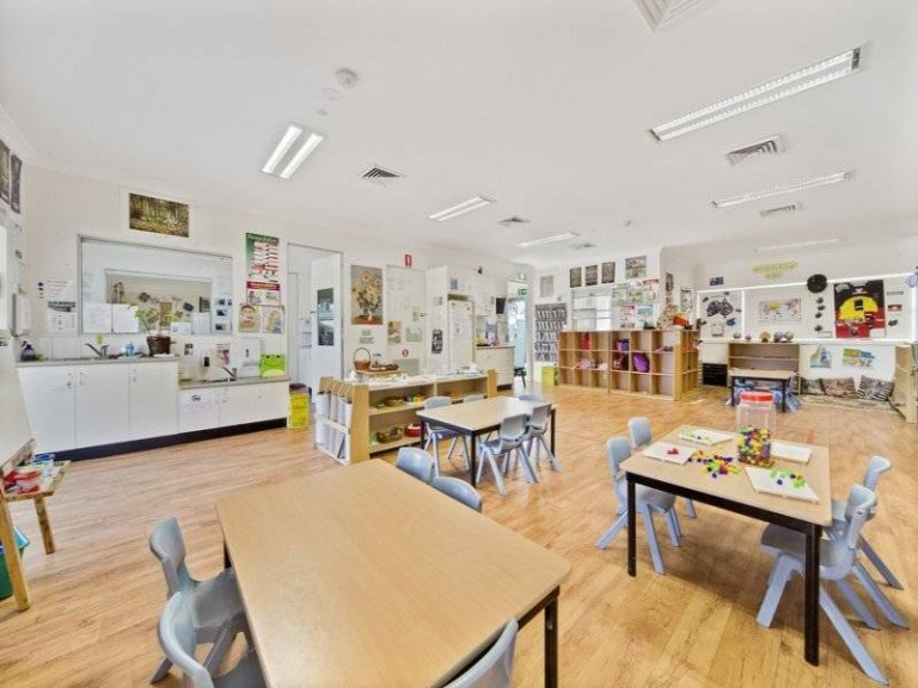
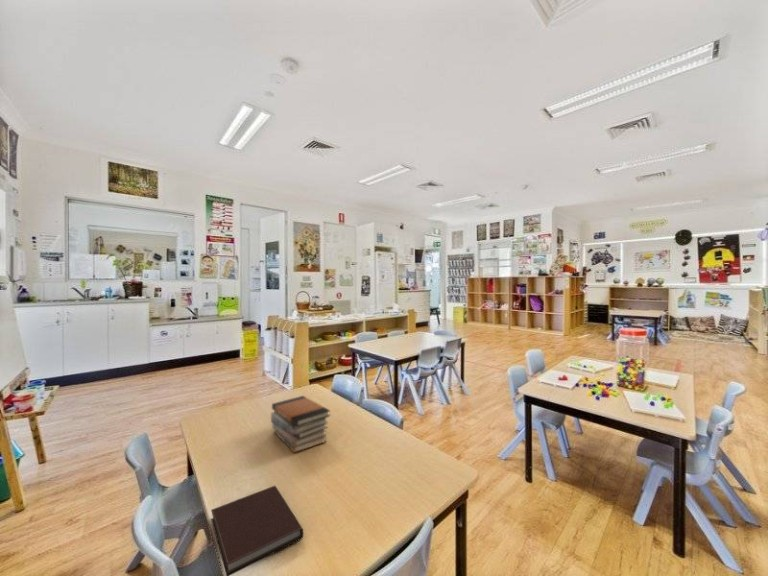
+ book stack [270,395,331,454]
+ notebook [210,485,304,576]
